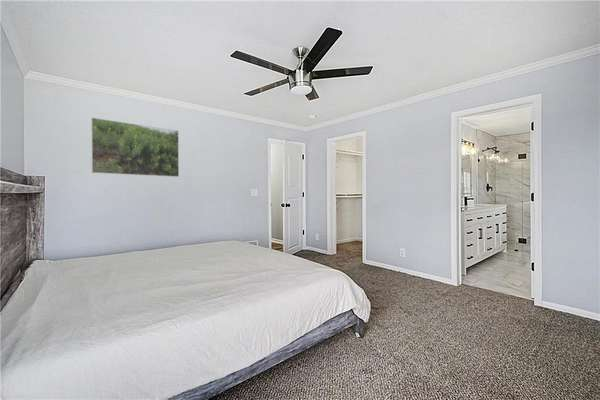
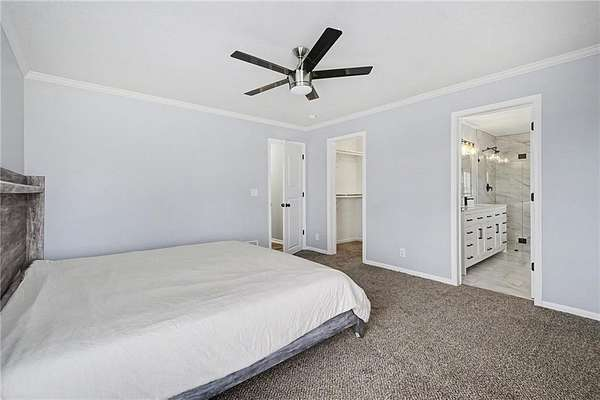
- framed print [91,117,180,178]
